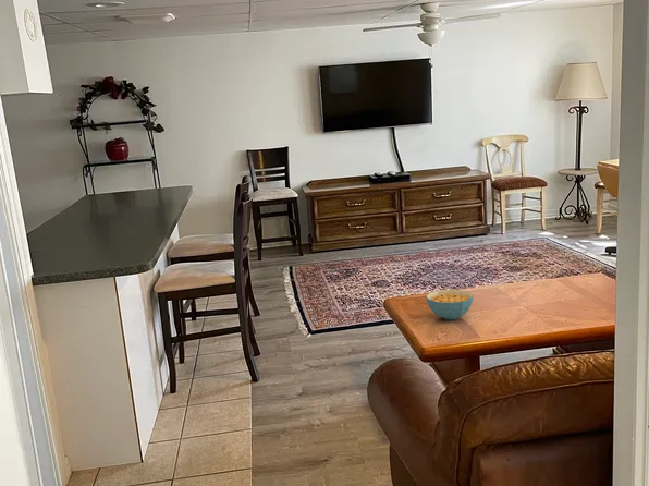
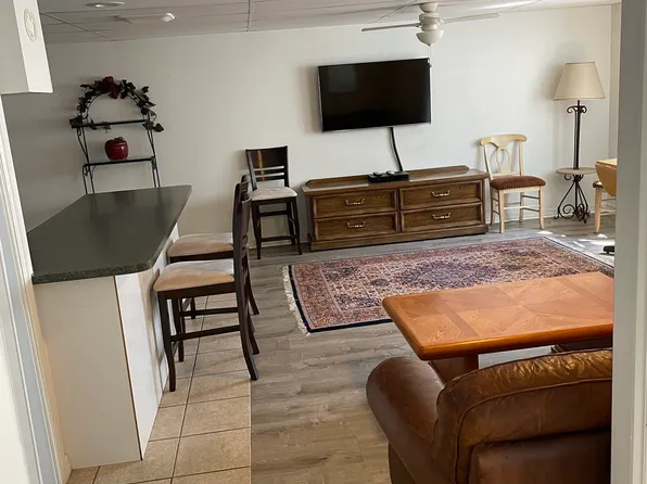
- cereal bowl [425,289,475,320]
